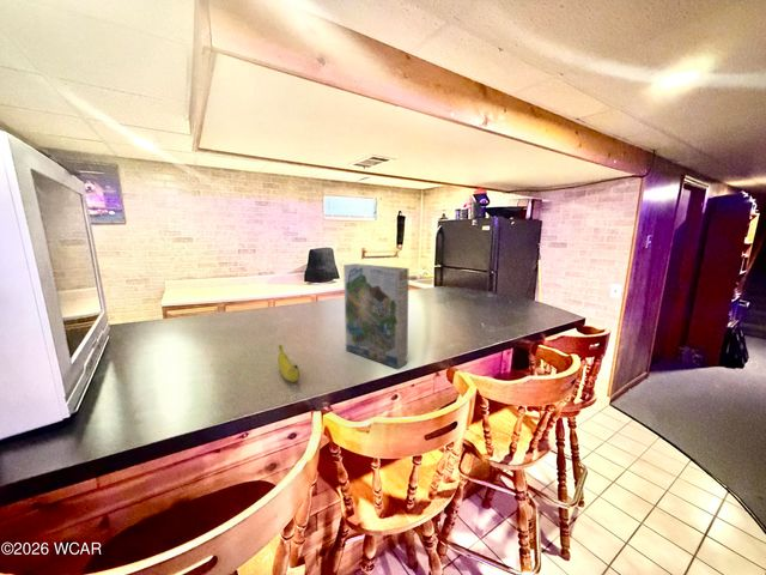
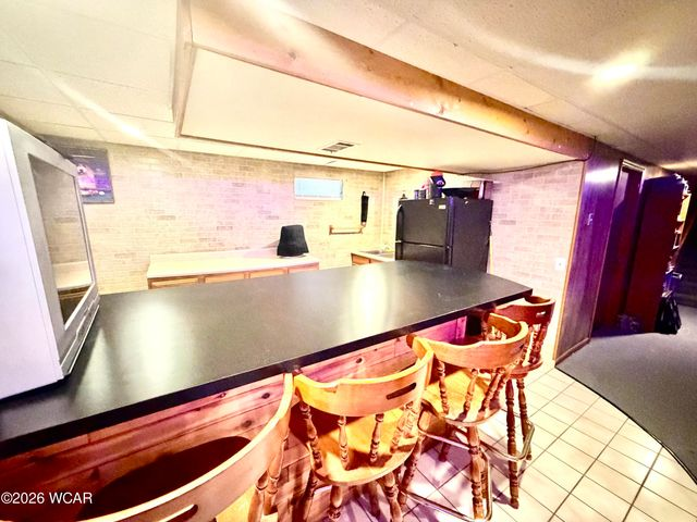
- banana [276,344,300,383]
- cereal box [342,262,409,370]
